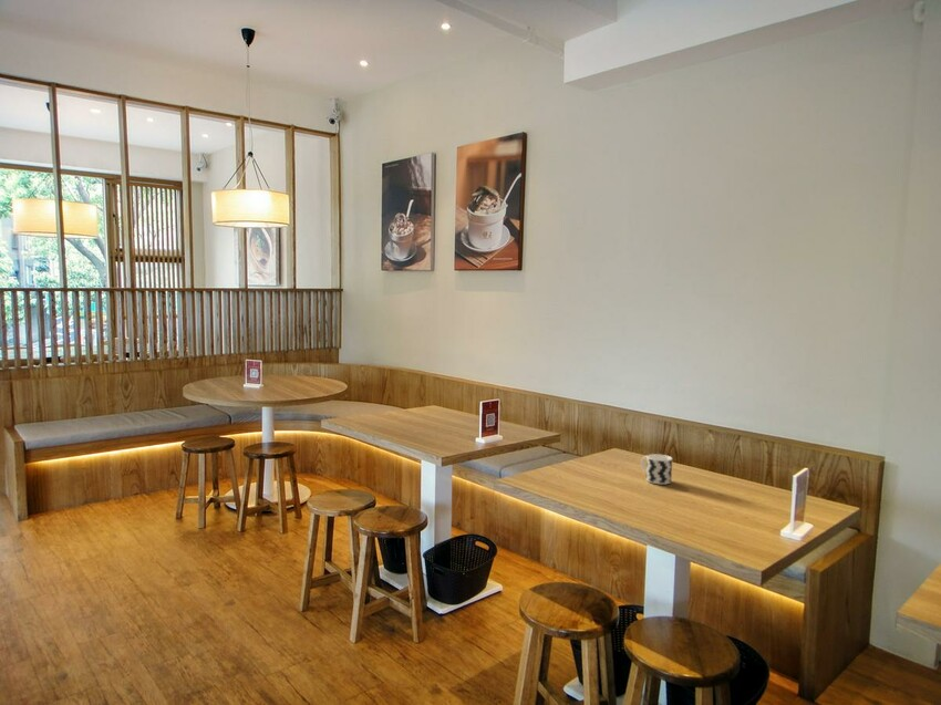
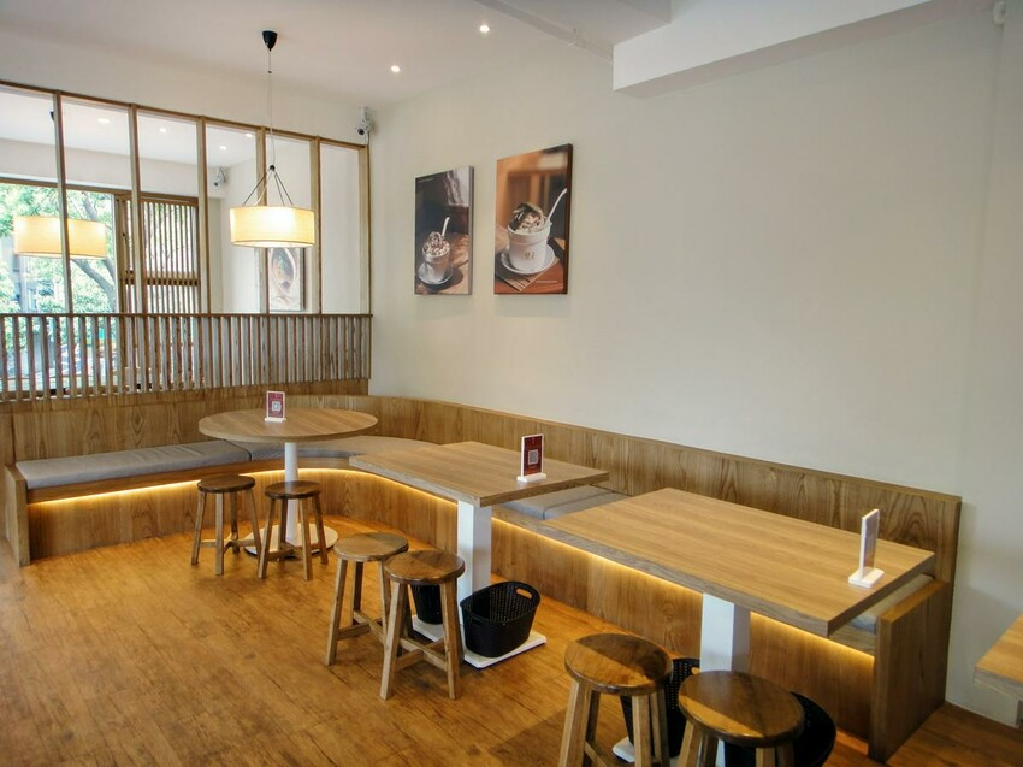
- cup [640,453,673,485]
